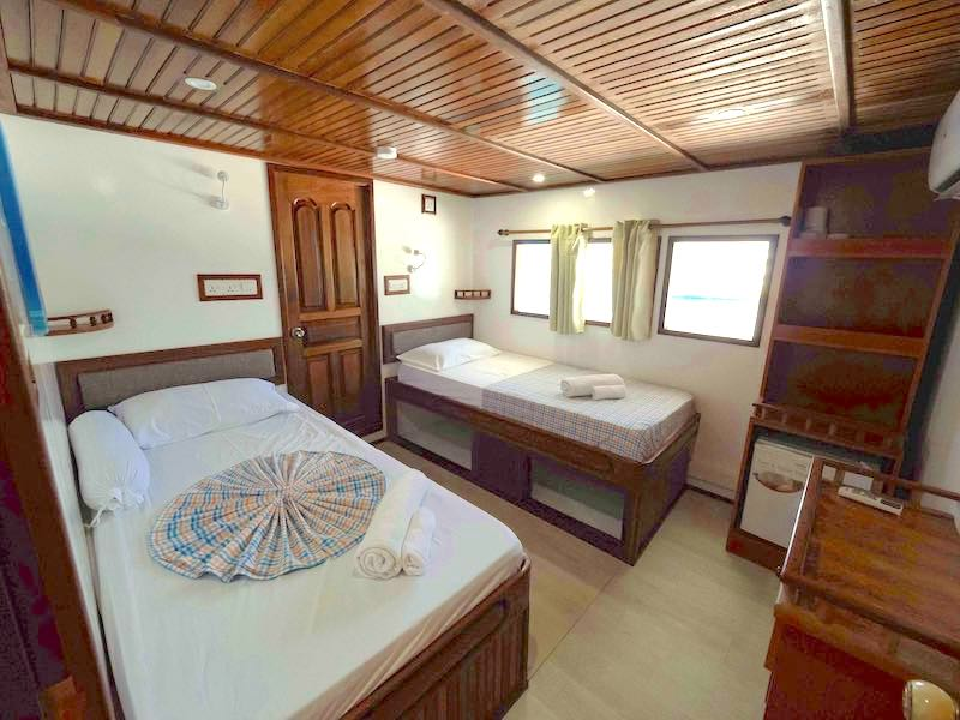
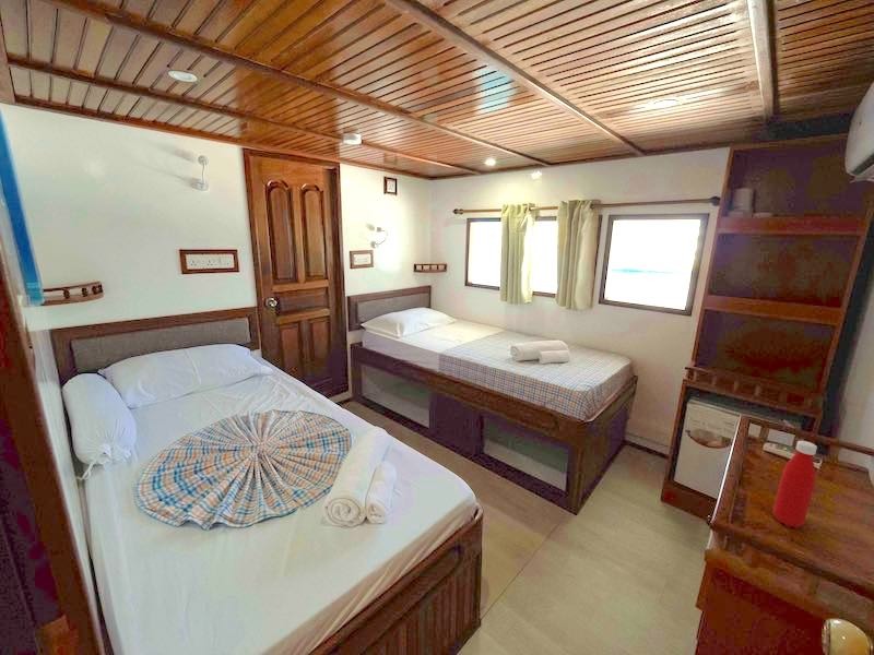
+ bottle [772,440,818,529]
